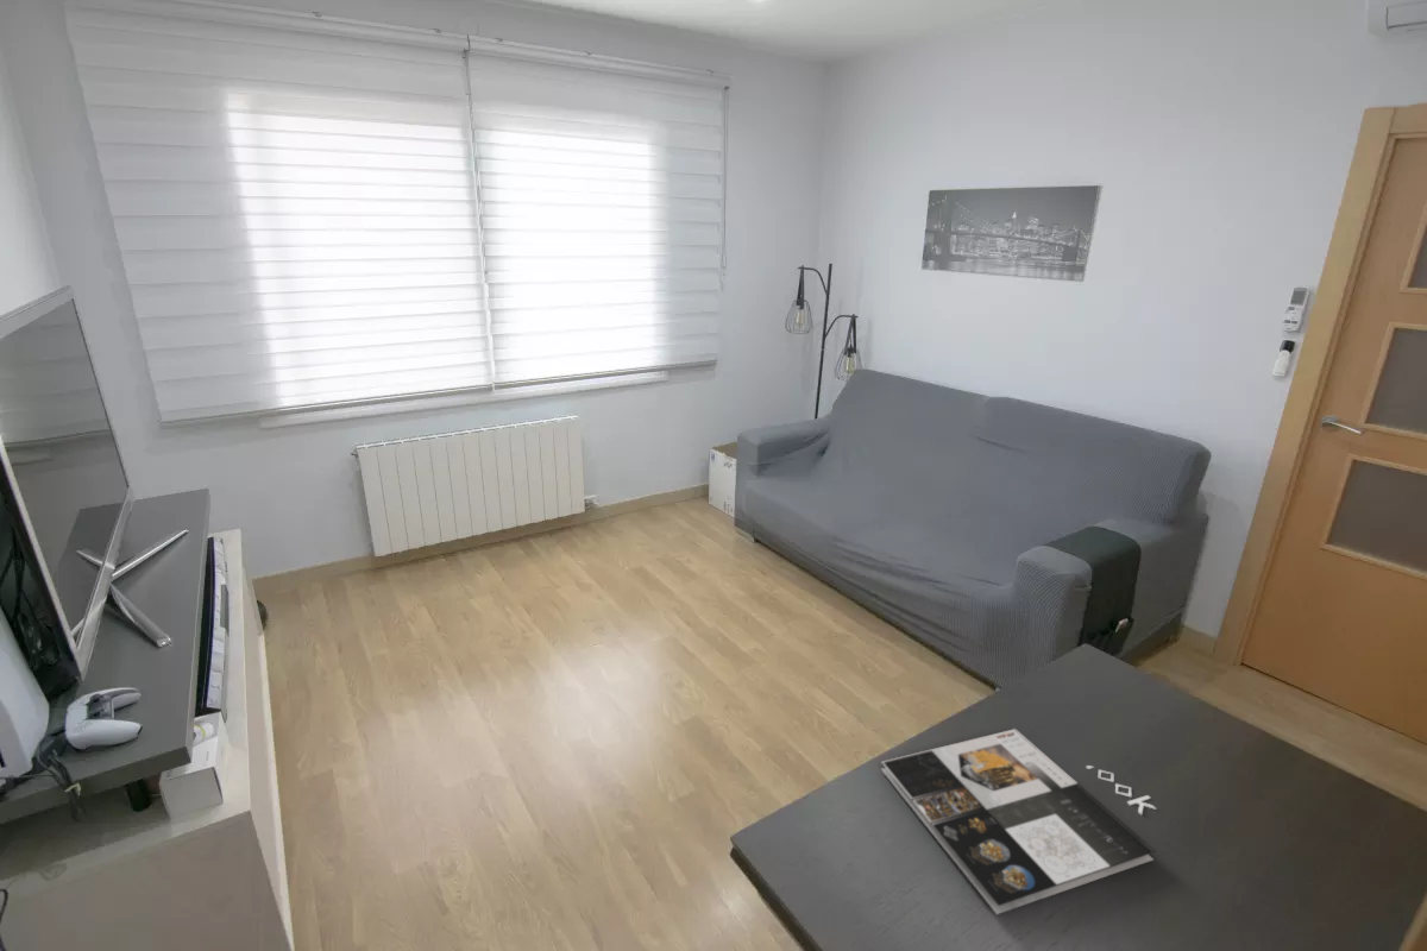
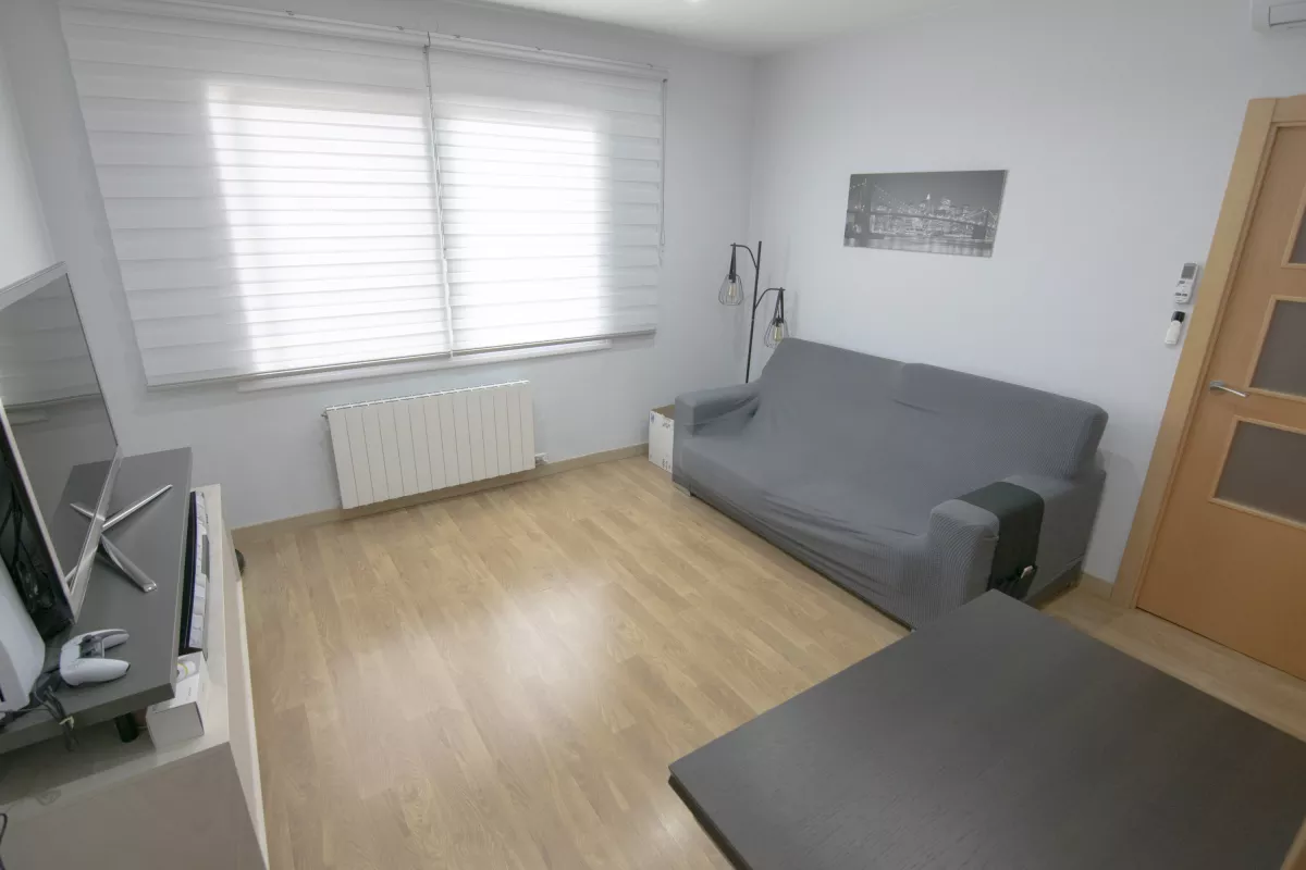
- magazine [880,728,1157,915]
